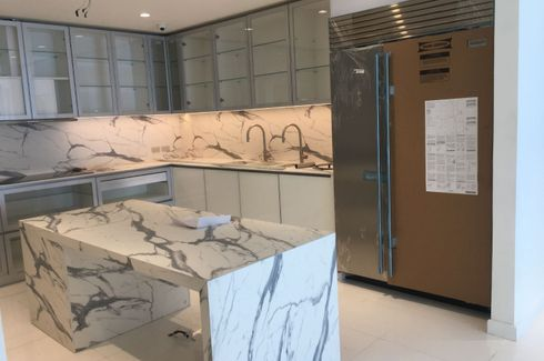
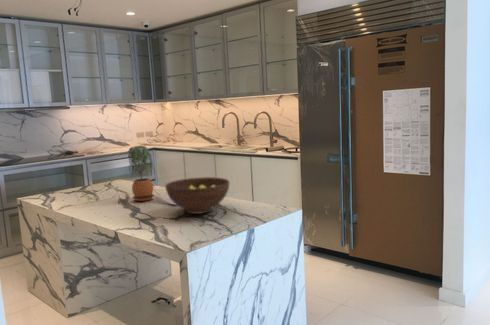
+ fruit bowl [164,176,230,215]
+ potted plant [127,145,155,202]
